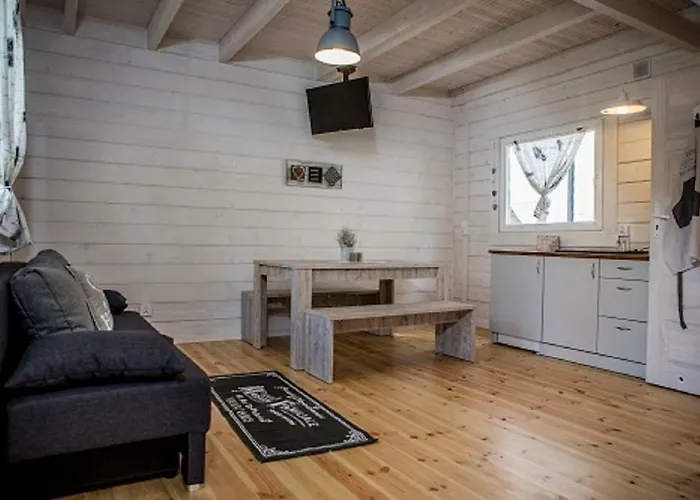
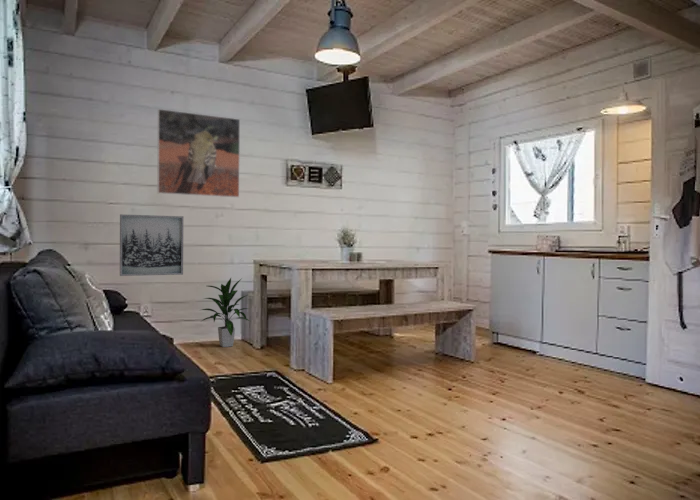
+ indoor plant [197,277,252,348]
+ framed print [156,108,241,198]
+ wall art [119,213,184,277]
